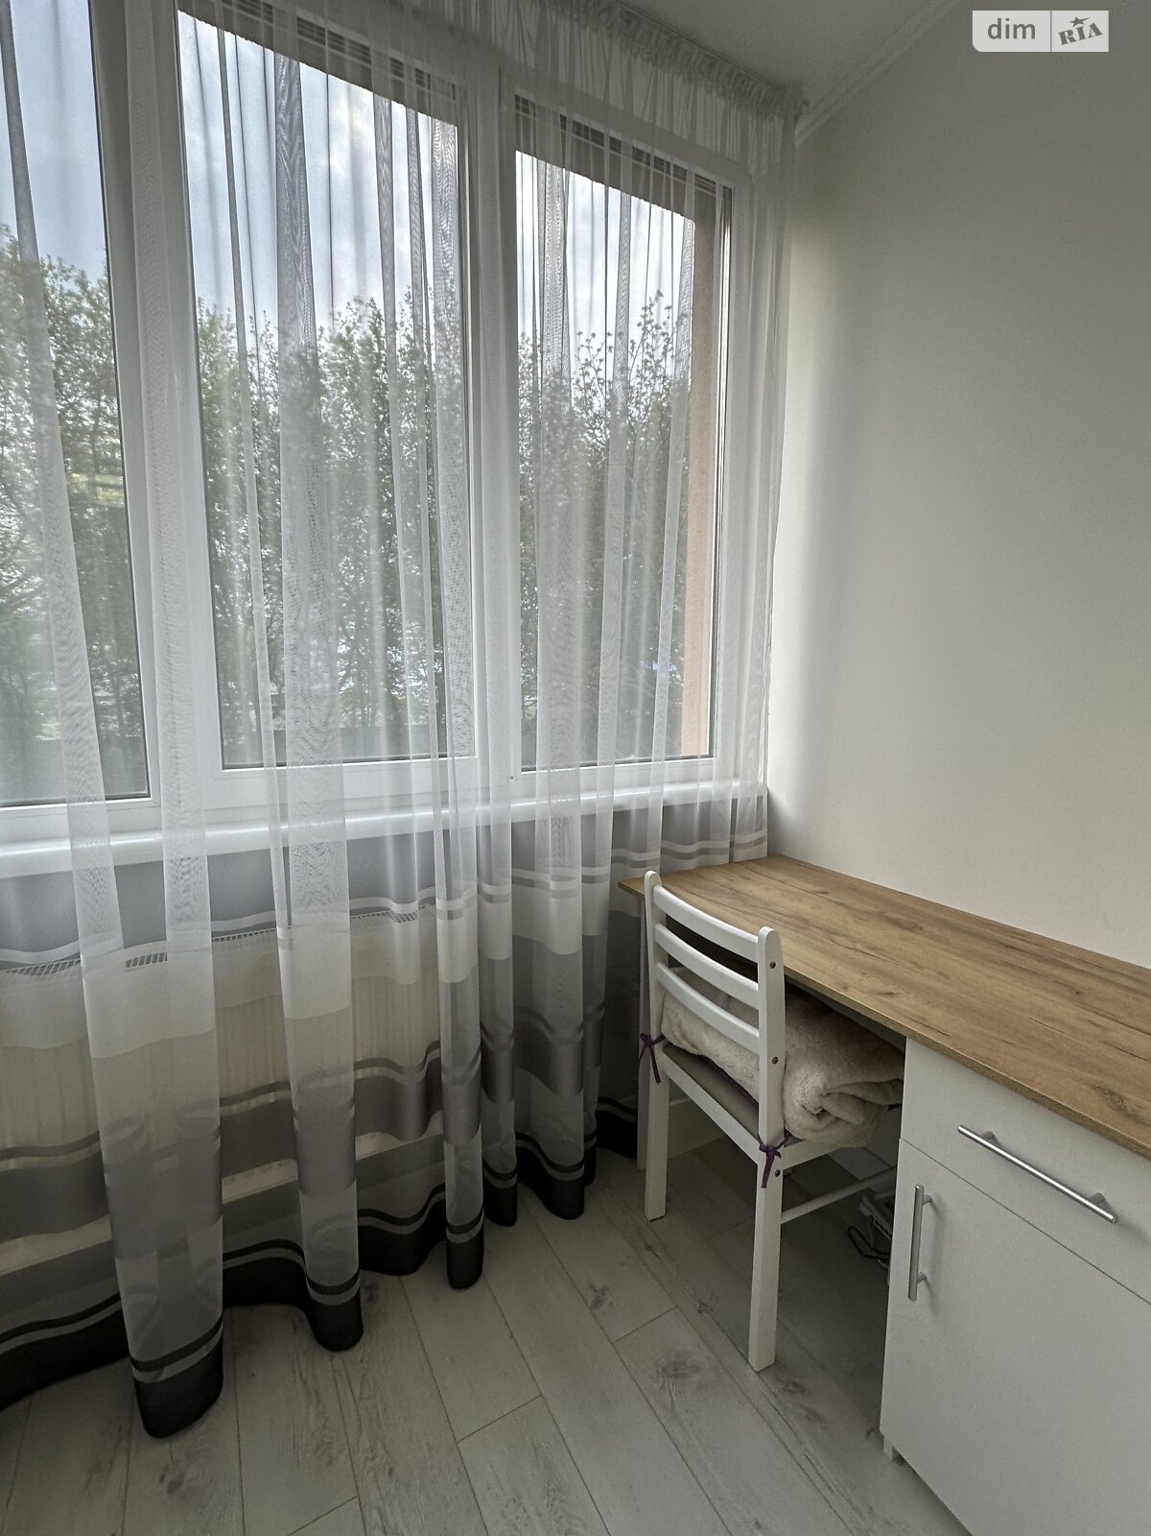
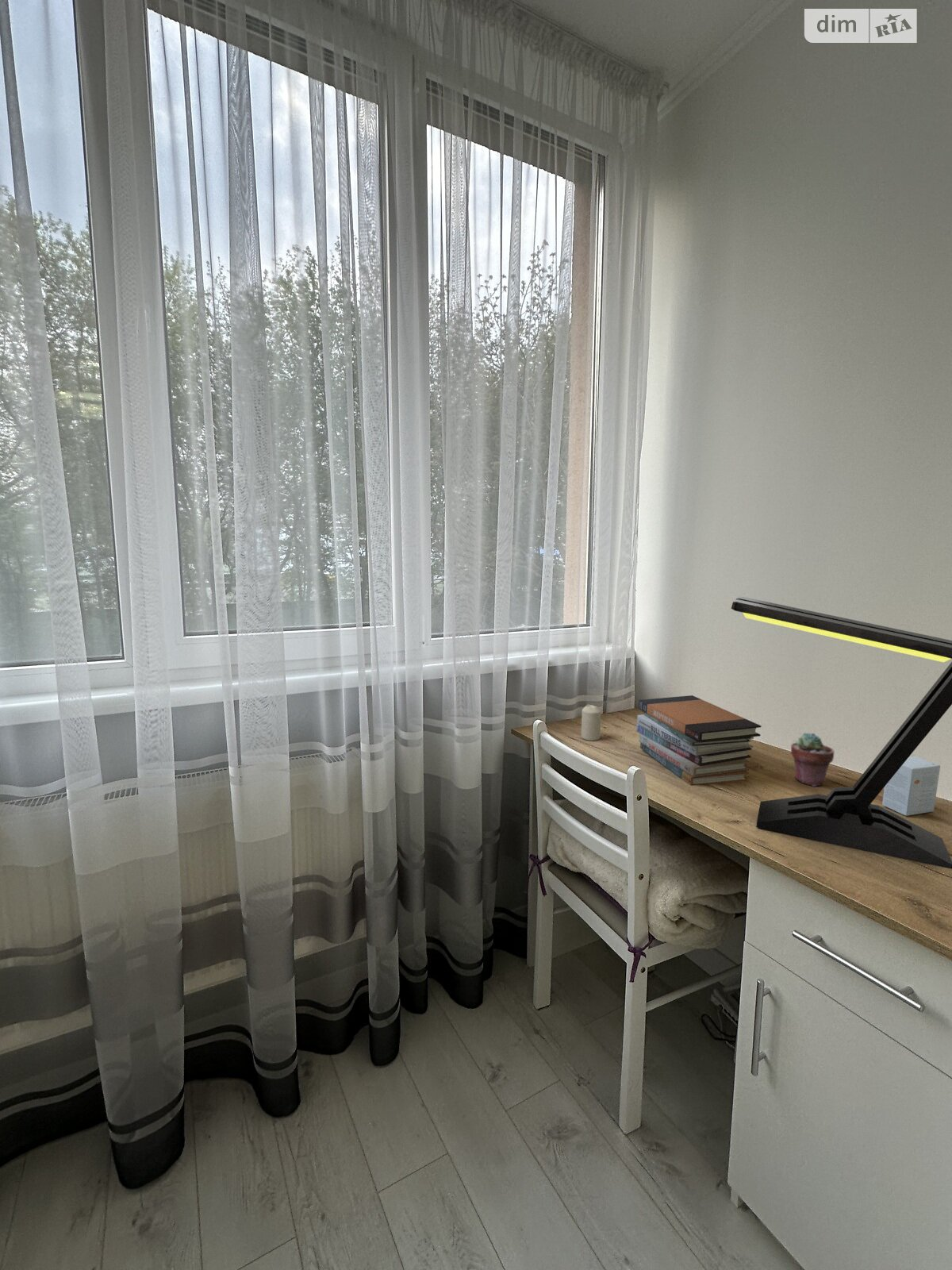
+ candle [581,703,601,741]
+ small box [881,756,941,817]
+ book stack [635,695,762,786]
+ desk lamp [731,595,952,870]
+ potted succulent [790,732,835,787]
